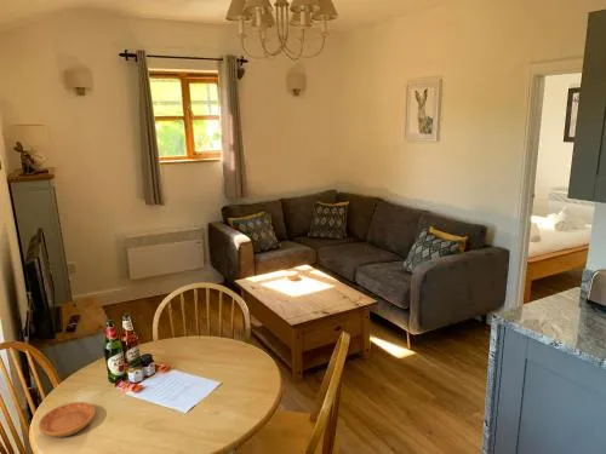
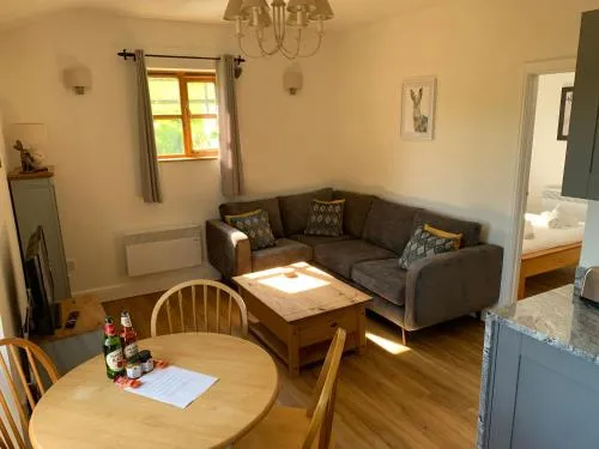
- saucer [38,401,96,438]
